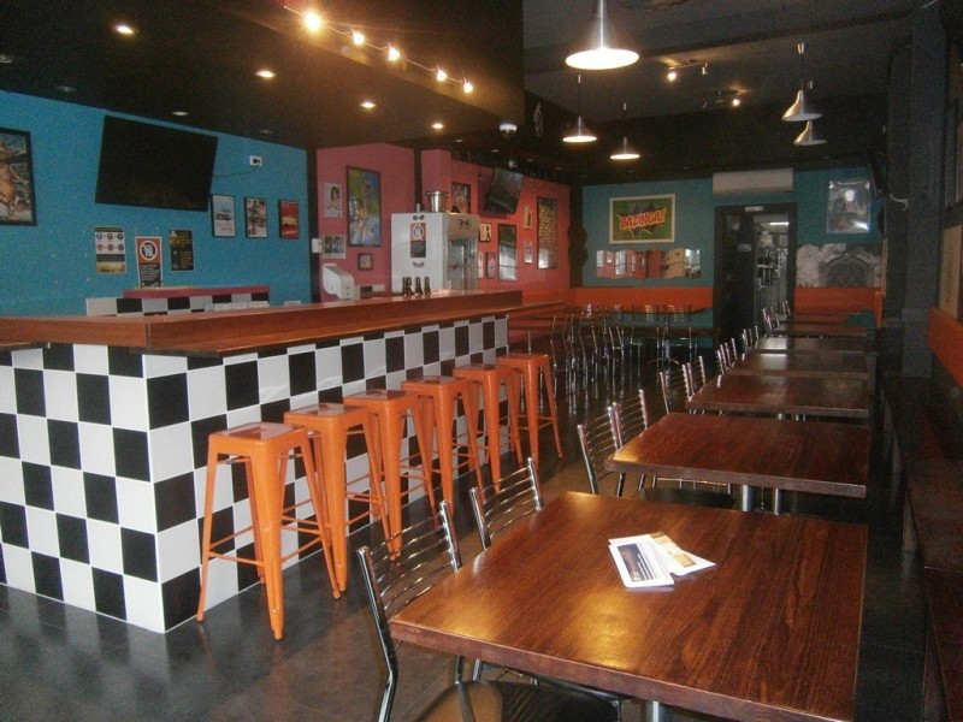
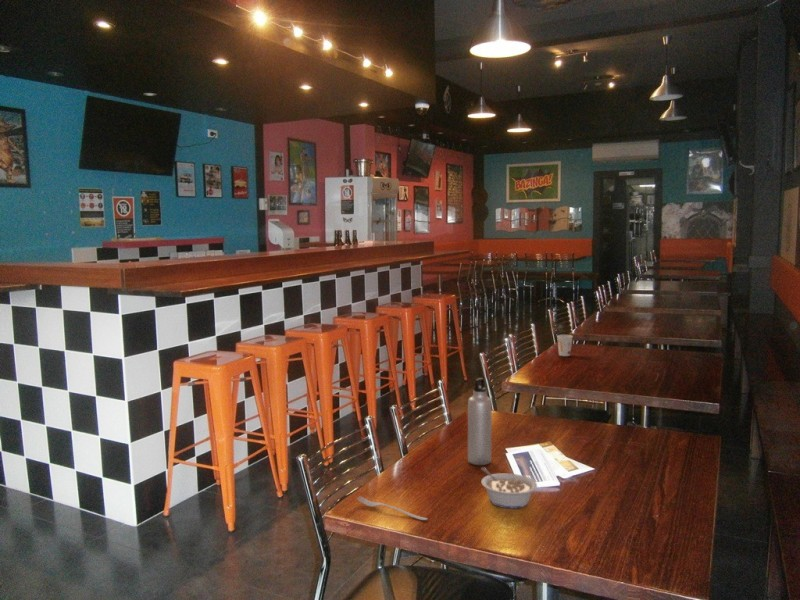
+ cup [556,334,574,357]
+ fork [355,495,429,521]
+ legume [480,466,538,509]
+ water bottle [467,377,493,466]
